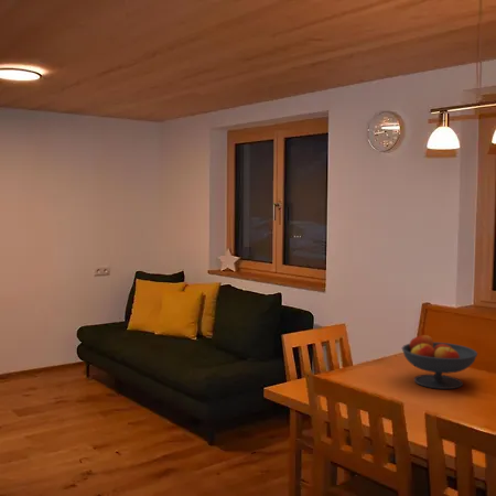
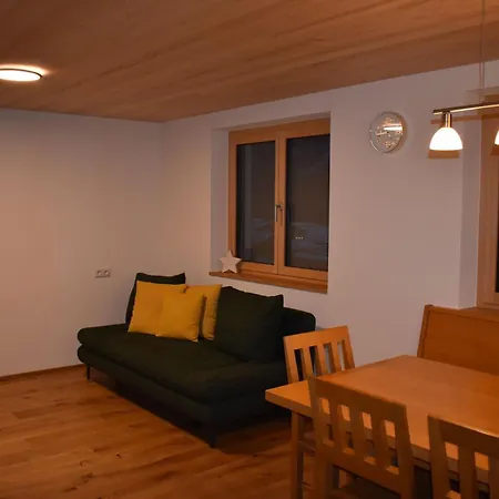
- fruit bowl [401,334,478,390]
